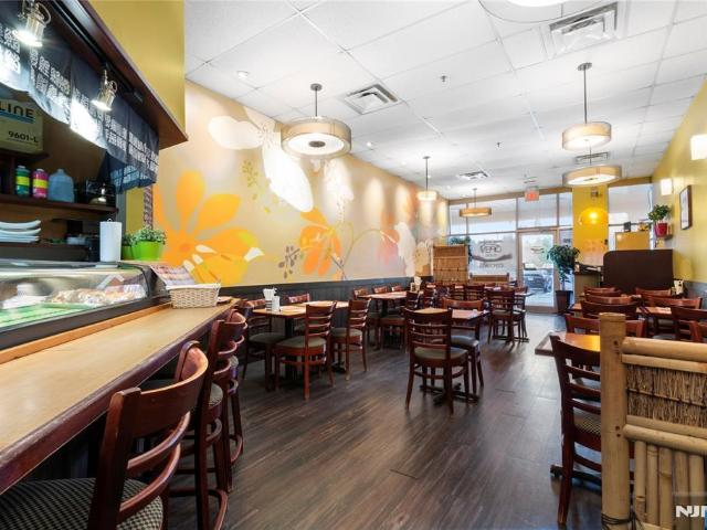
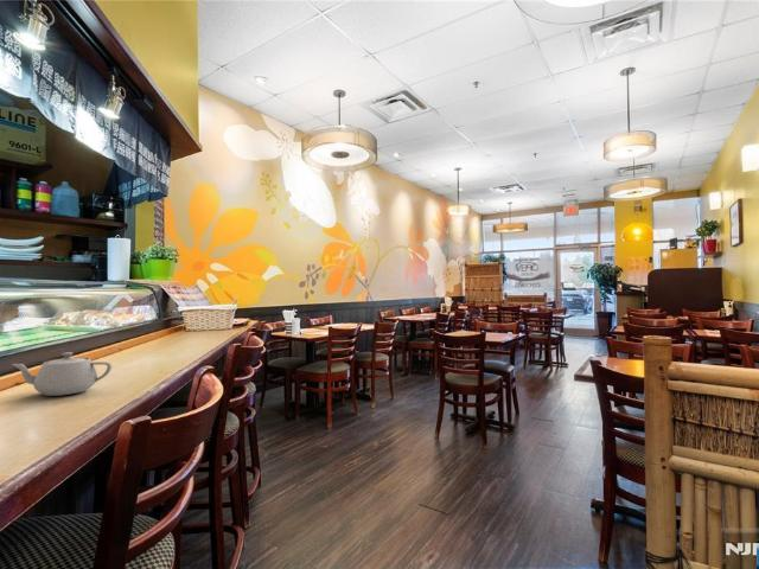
+ teapot [11,351,113,397]
